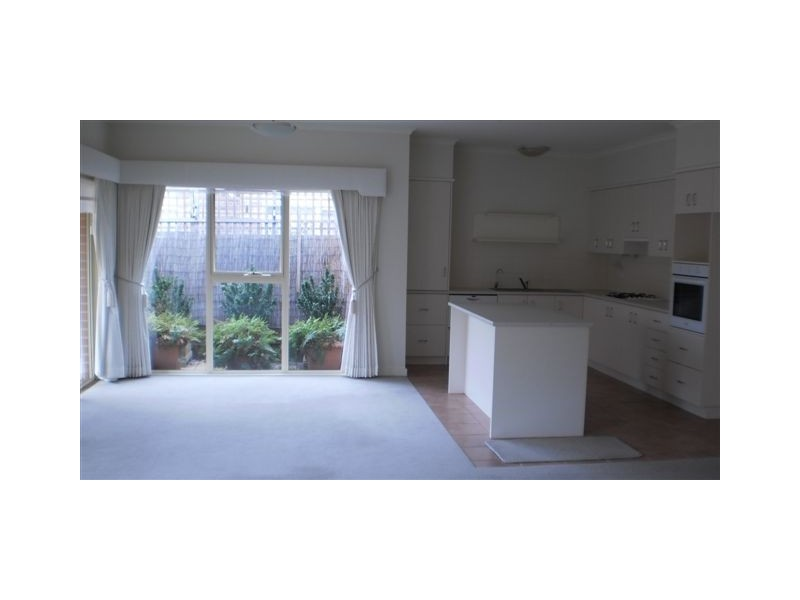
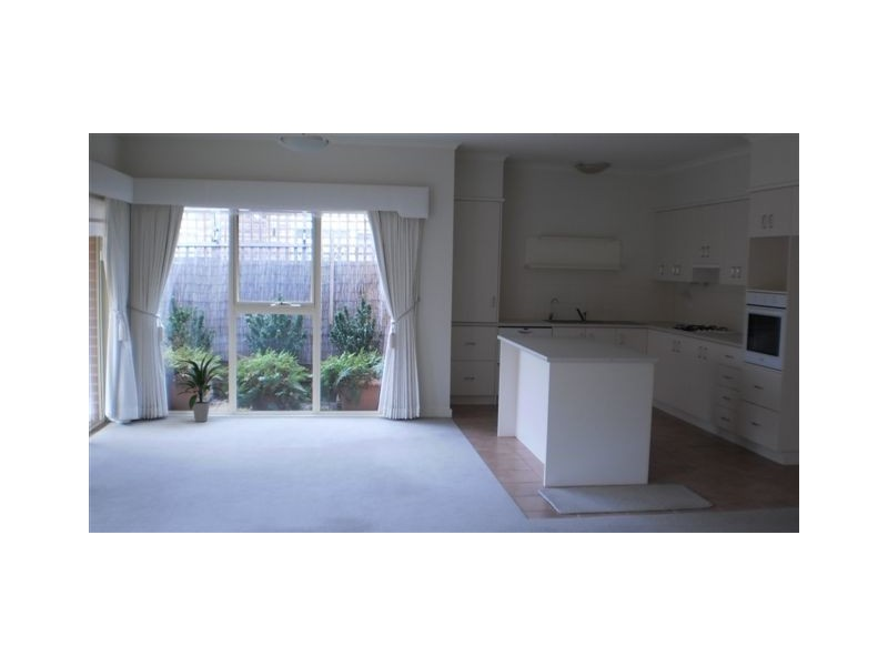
+ indoor plant [176,352,228,423]
